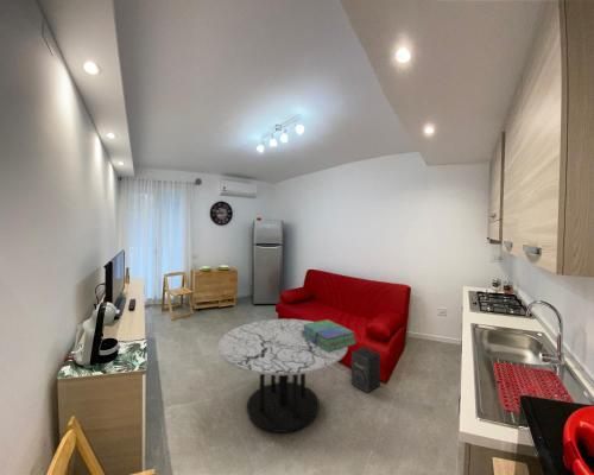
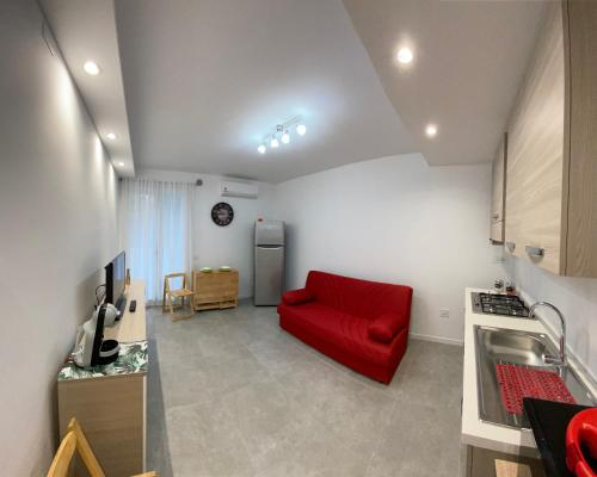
- coffee table [217,318,349,433]
- stack of books [301,318,358,352]
- speaker [350,346,381,394]
